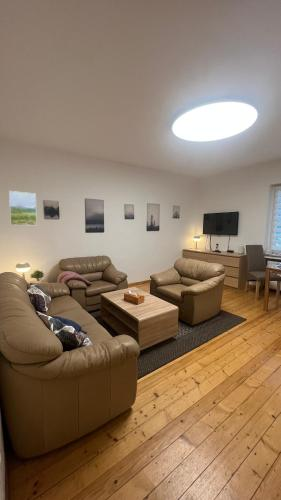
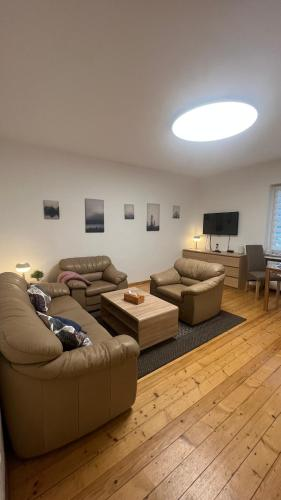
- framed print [8,190,38,226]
